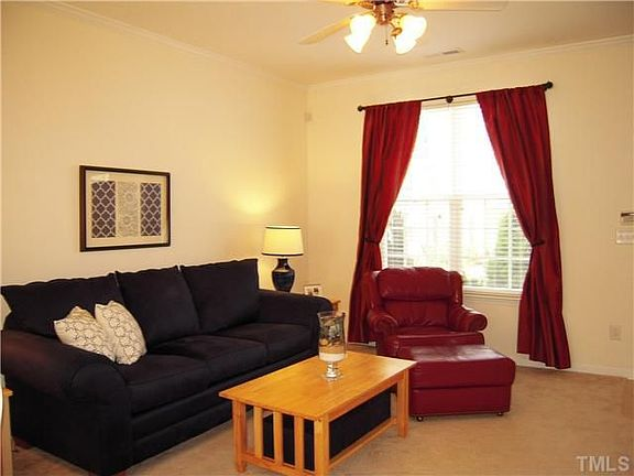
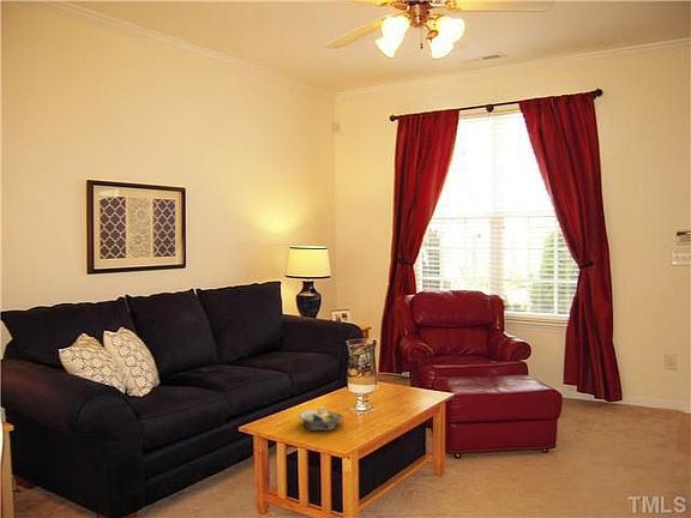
+ decorative bowl [298,405,346,432]
